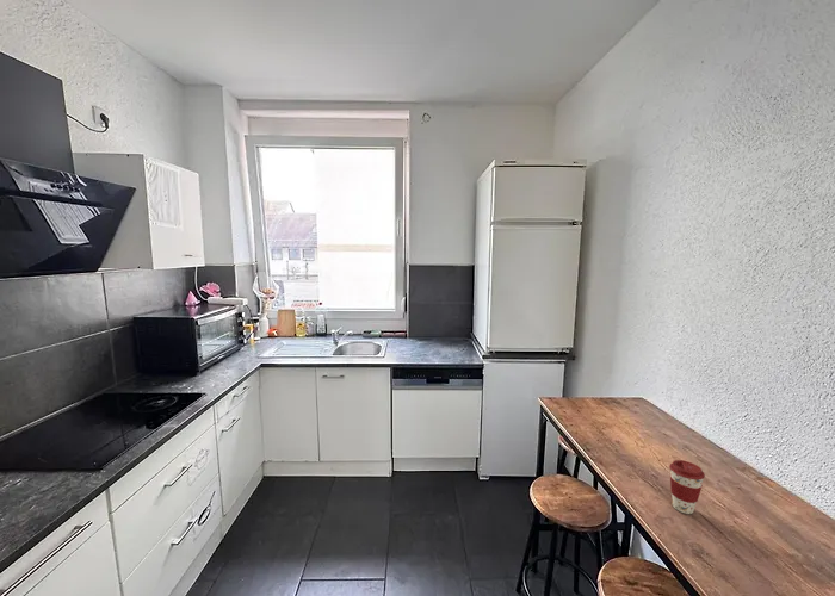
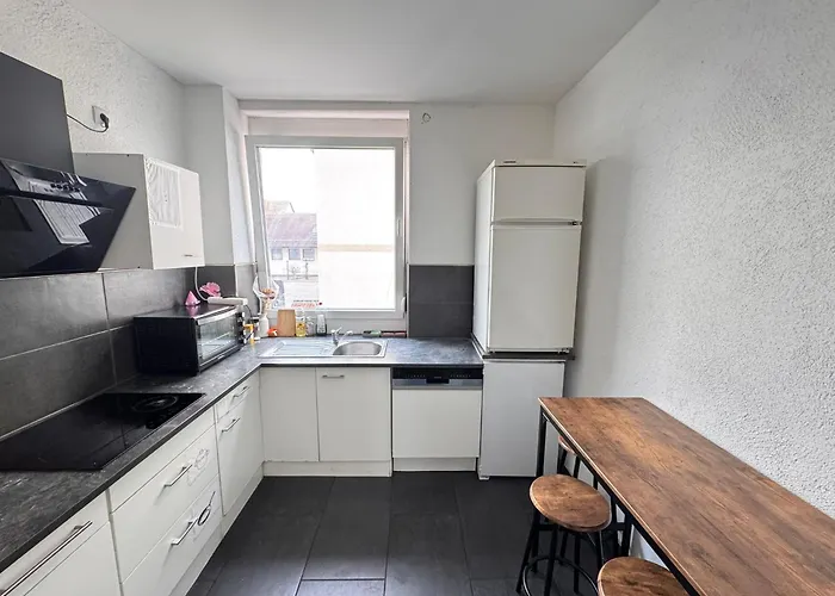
- coffee cup [668,459,706,515]
